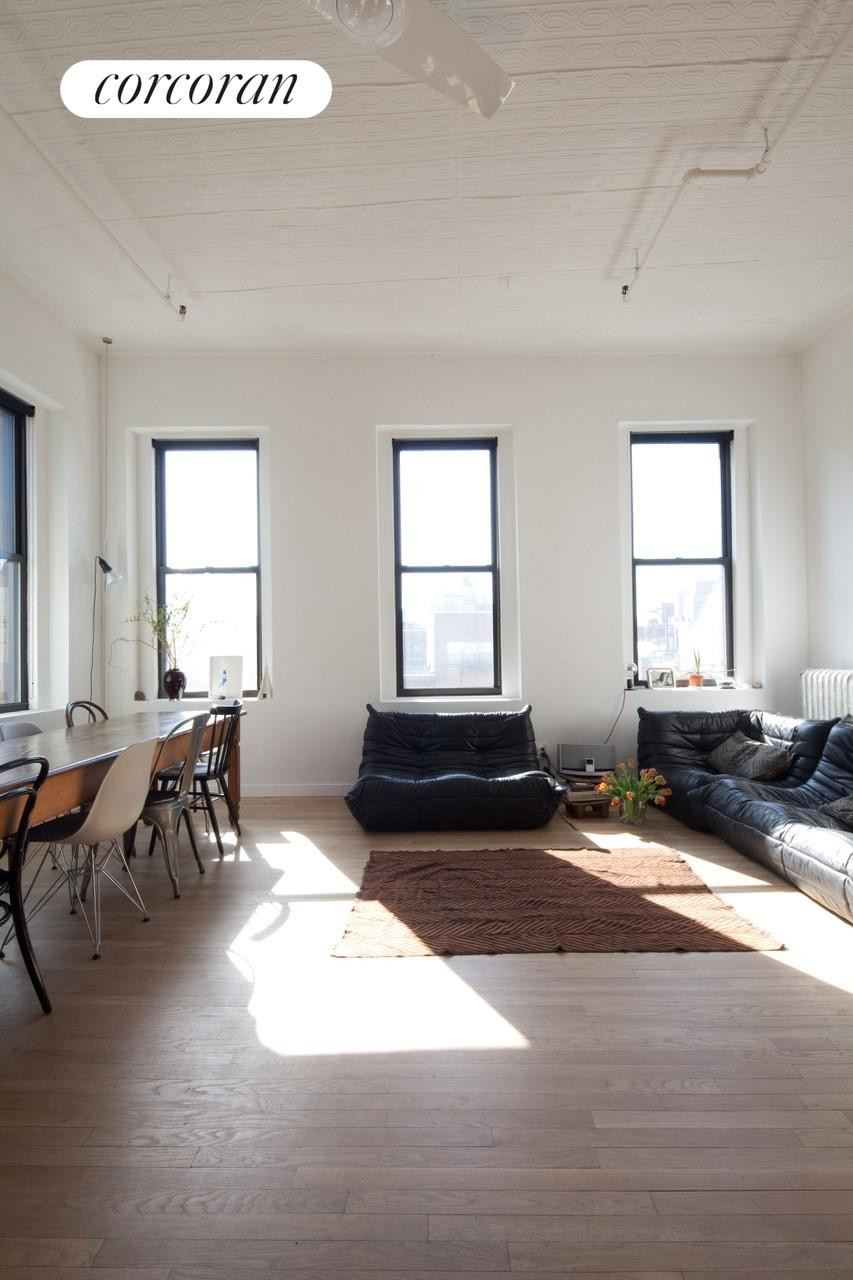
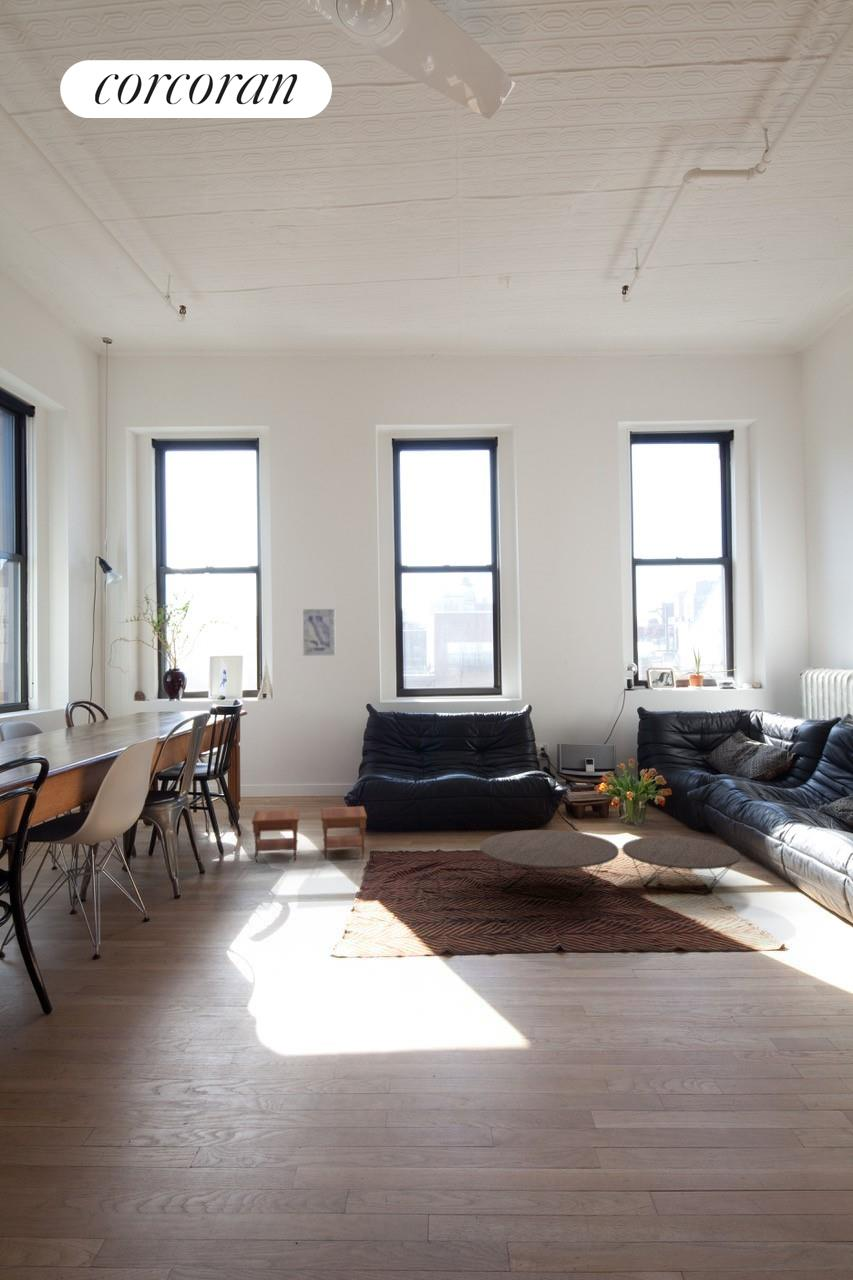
+ wall art [302,608,336,657]
+ coffee table [479,829,742,902]
+ side table [251,805,368,863]
